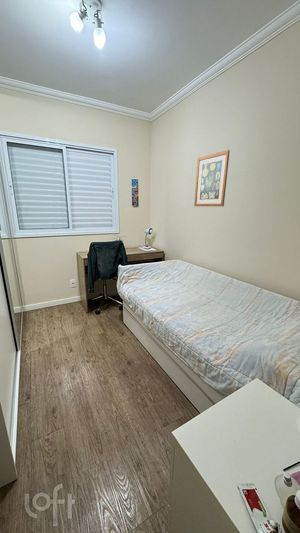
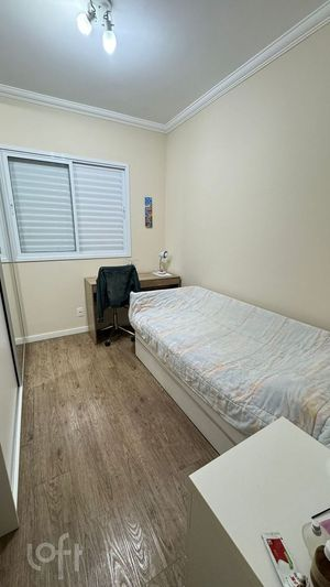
- wall art [193,149,230,207]
